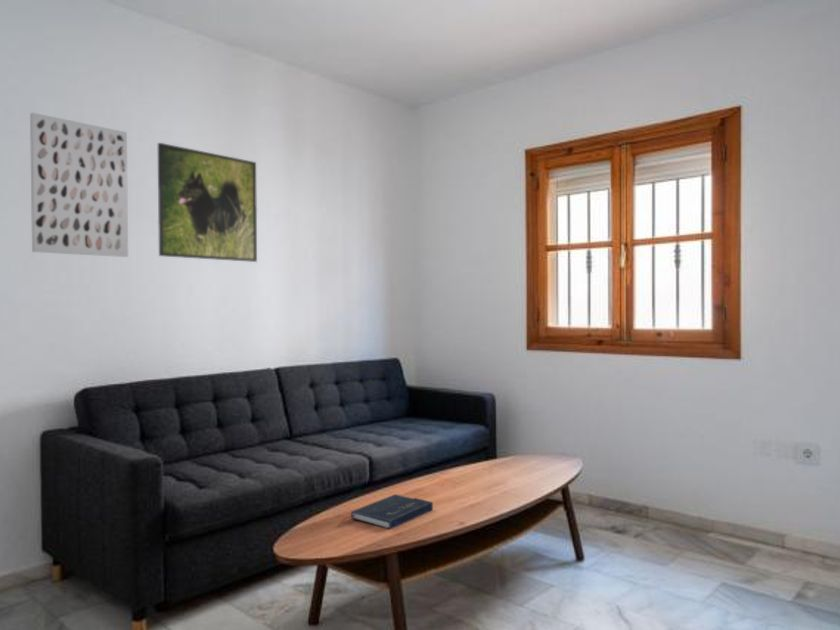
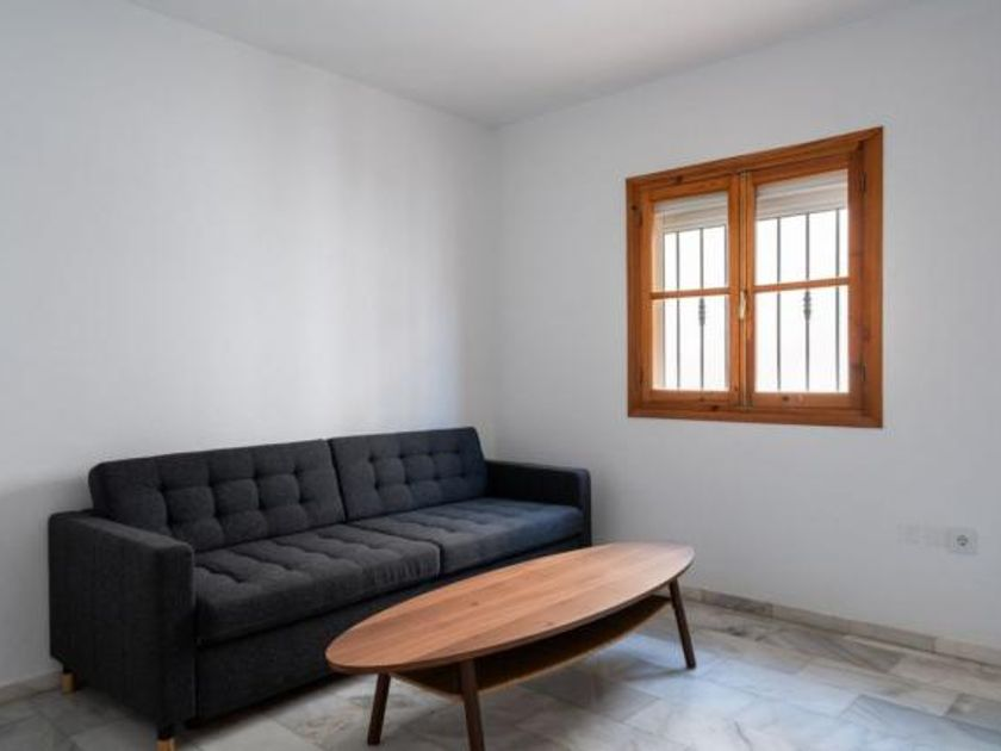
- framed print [157,142,258,263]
- book [337,493,434,530]
- wall art [29,112,129,258]
